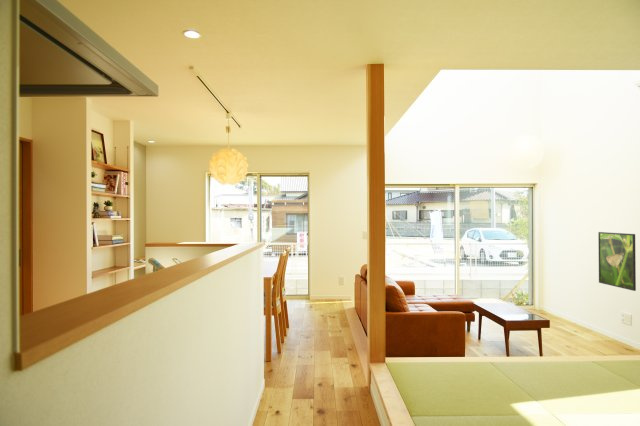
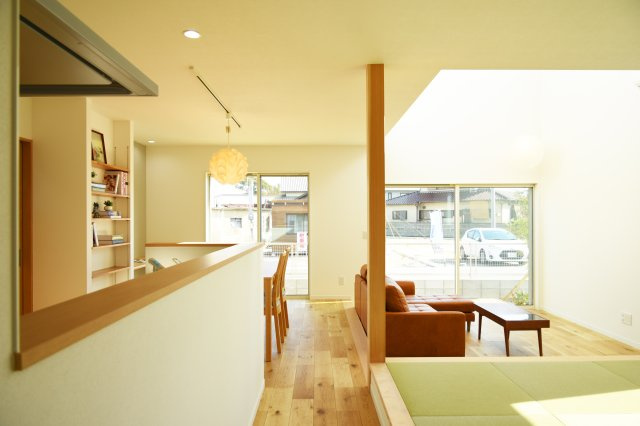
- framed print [597,231,637,292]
